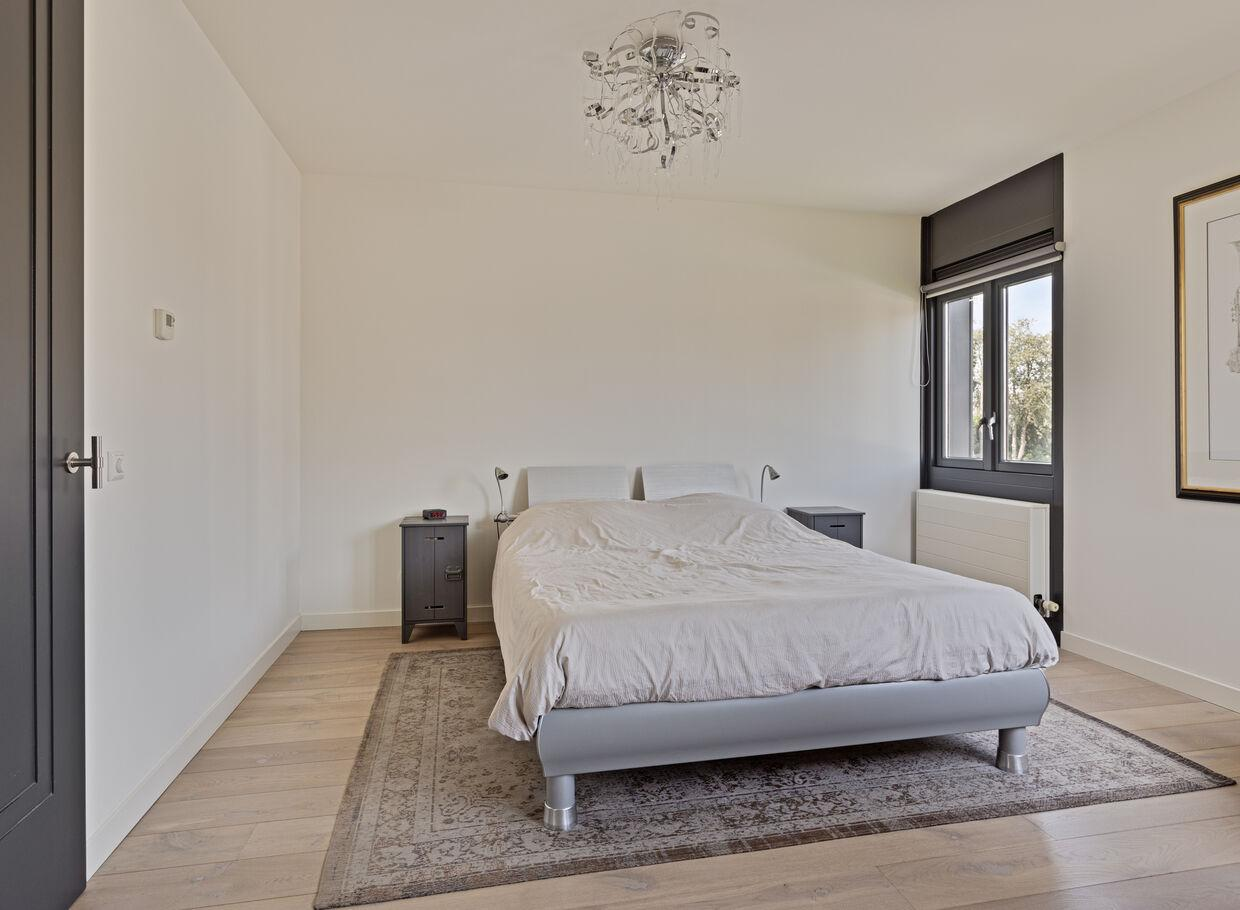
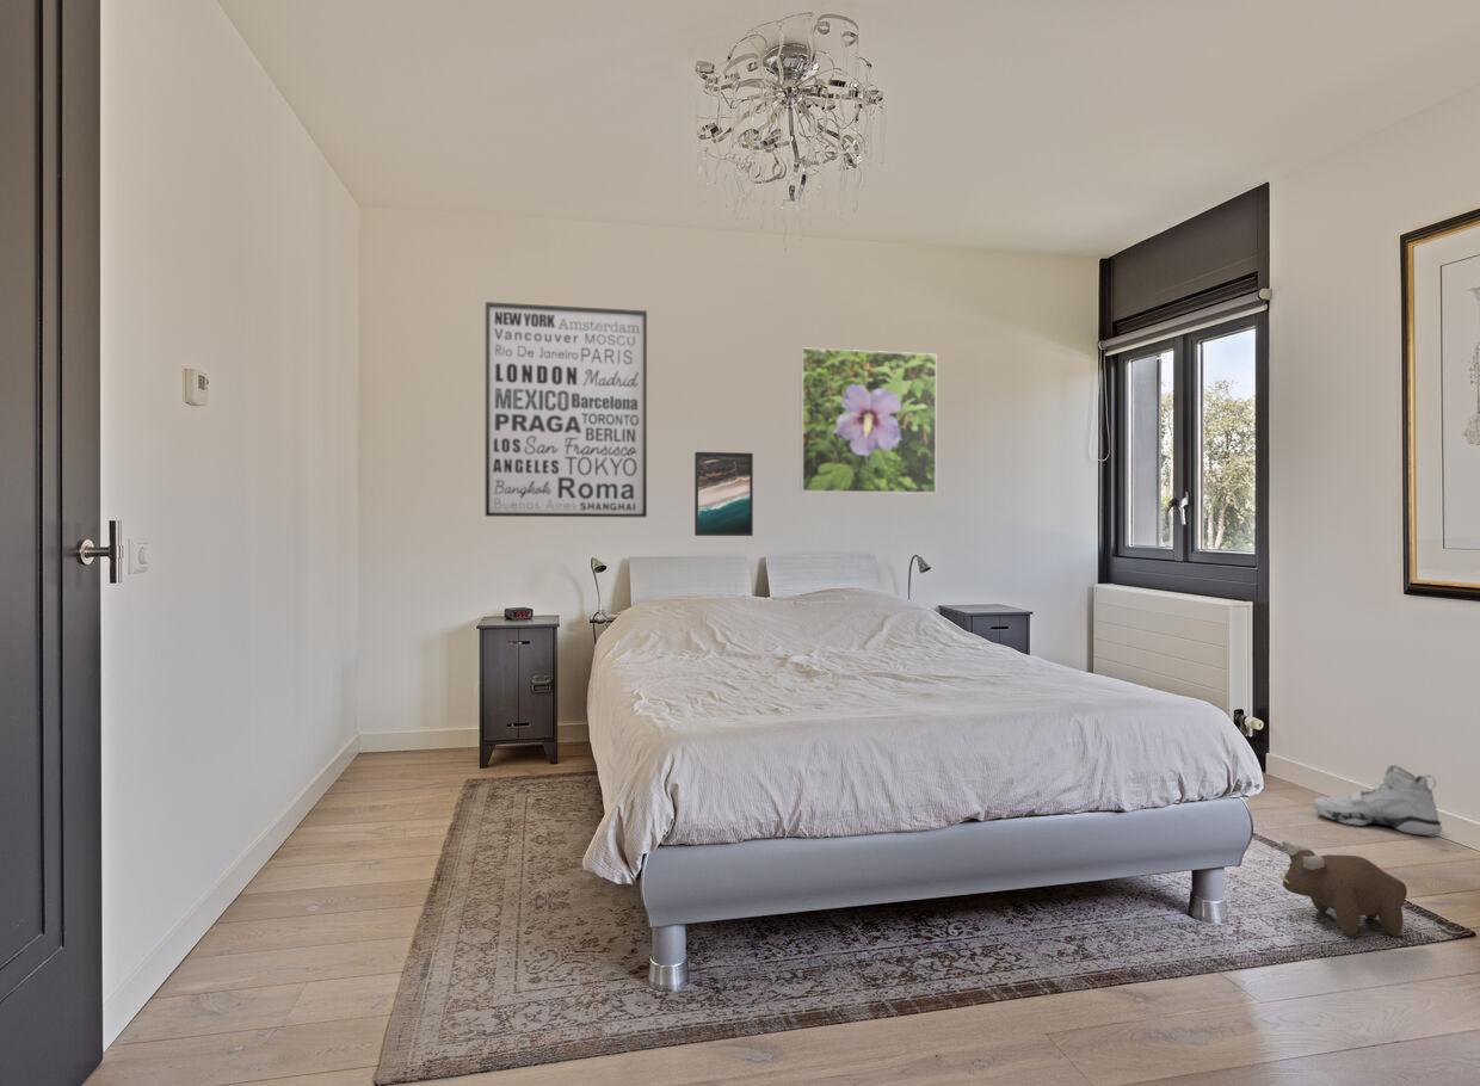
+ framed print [693,451,754,537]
+ wall art [485,301,648,518]
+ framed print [800,346,938,495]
+ sneaker [1312,764,1443,837]
+ plush toy [1278,840,1408,937]
